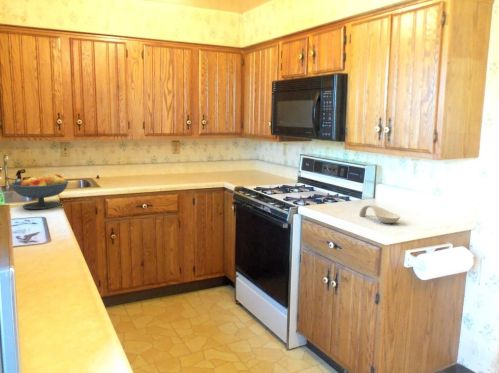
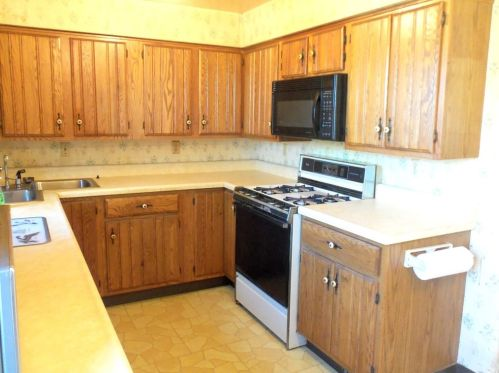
- fruit bowl [10,173,69,210]
- spoon rest [358,204,401,224]
